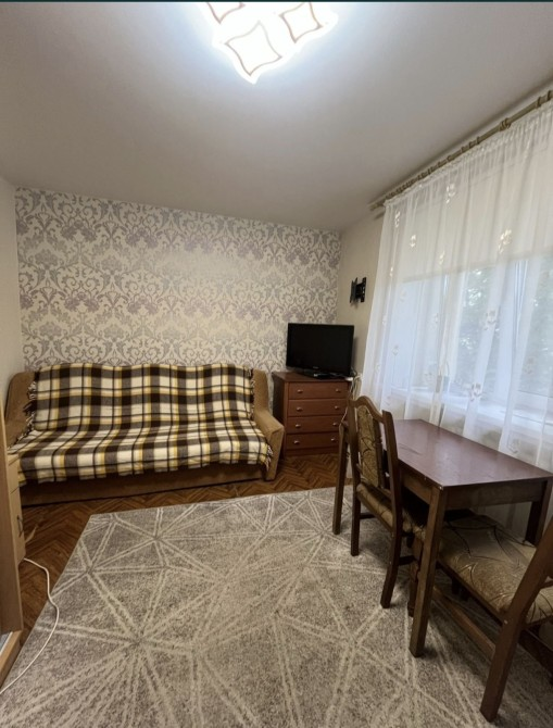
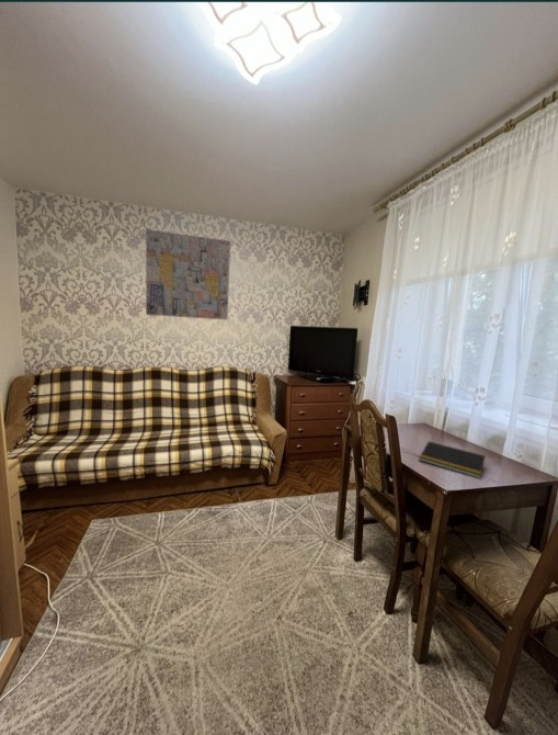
+ notepad [418,440,487,479]
+ wall art [145,228,231,320]
